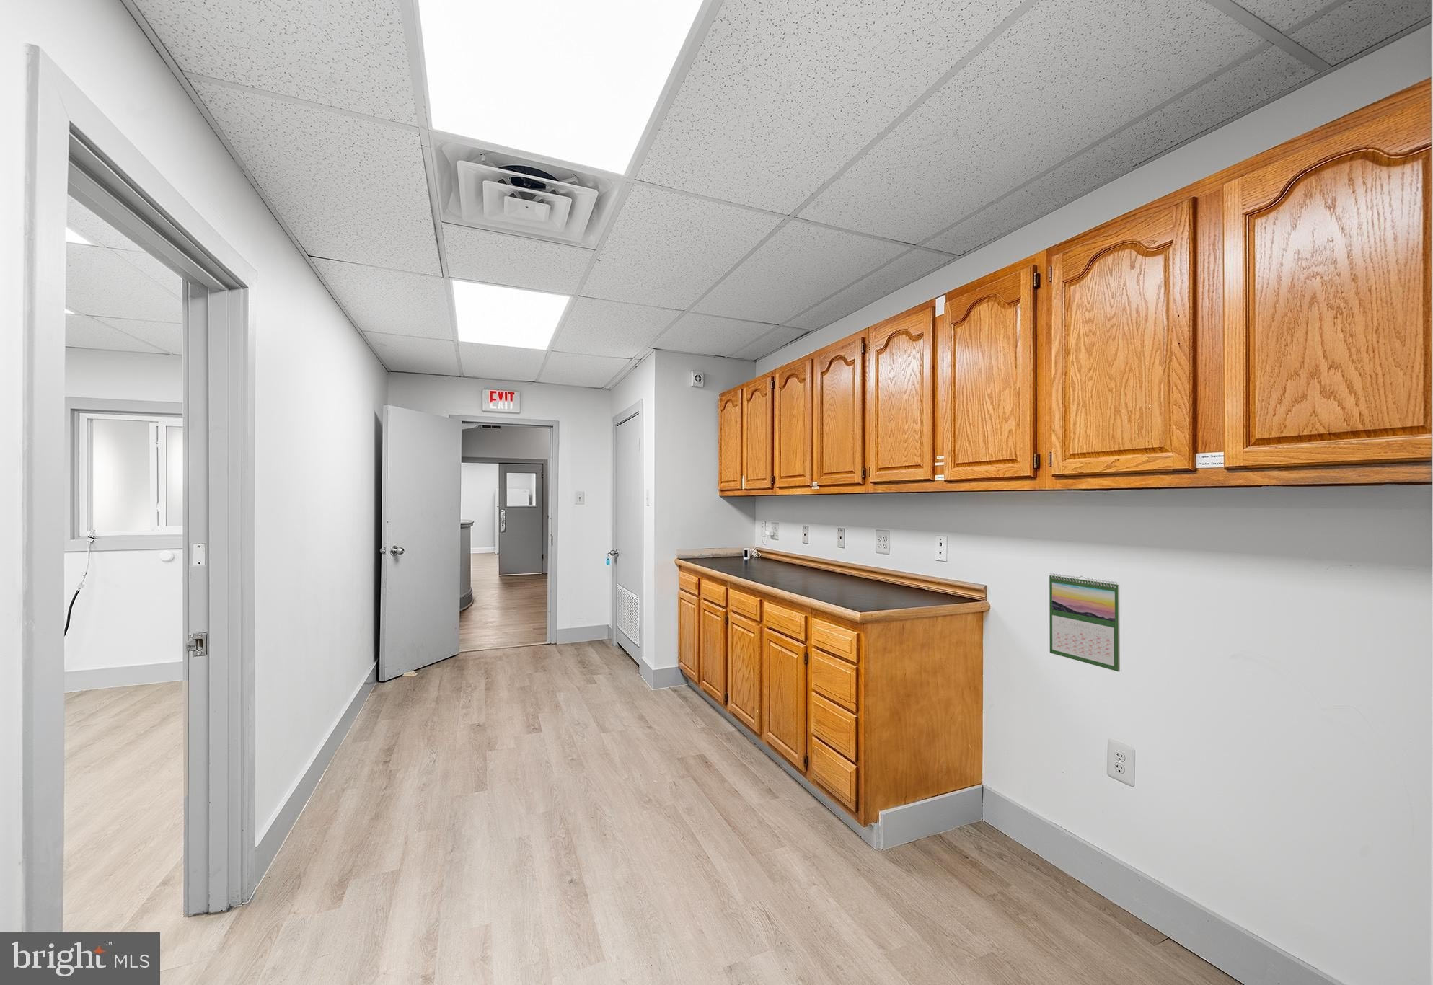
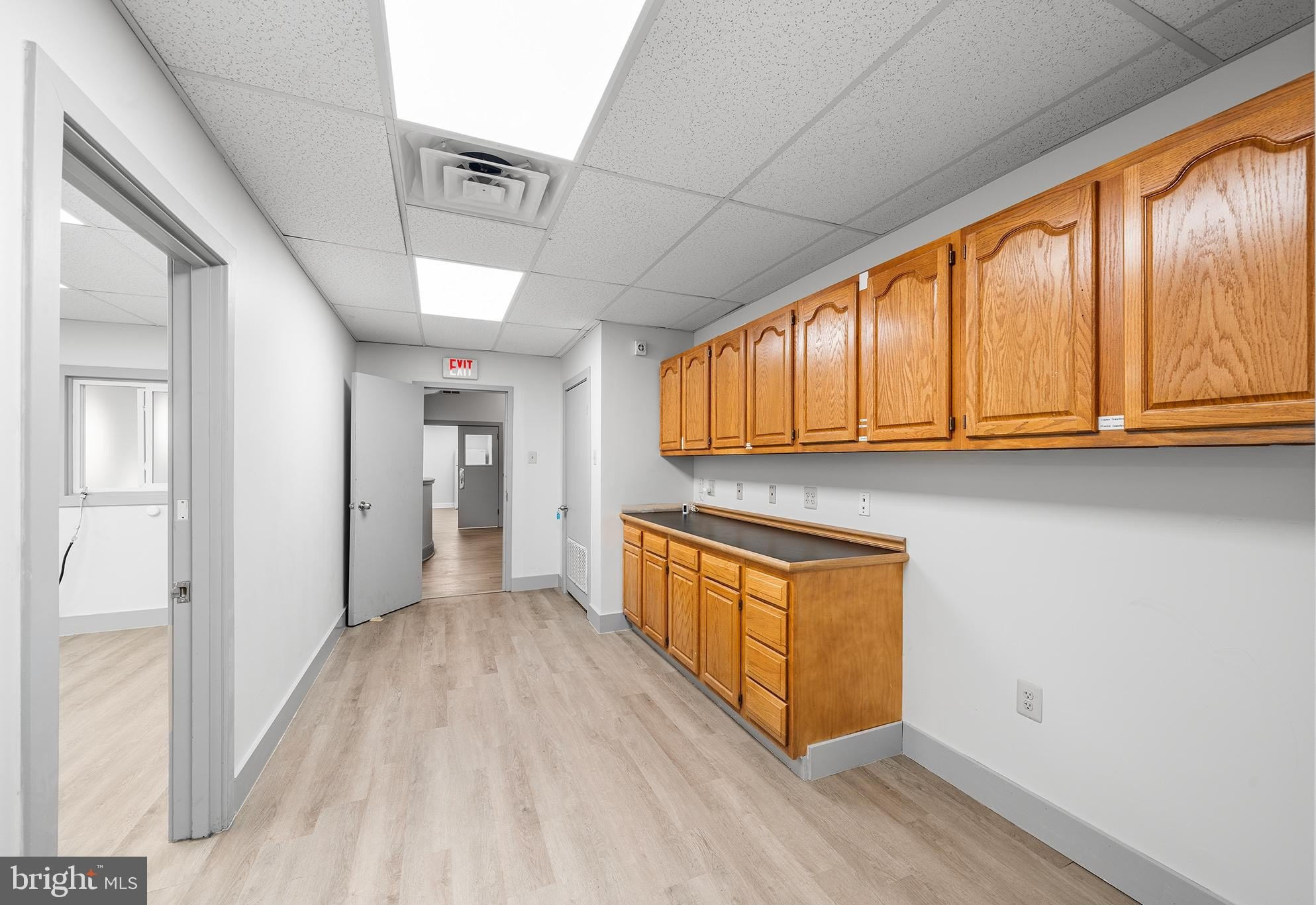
- calendar [1049,572,1120,672]
